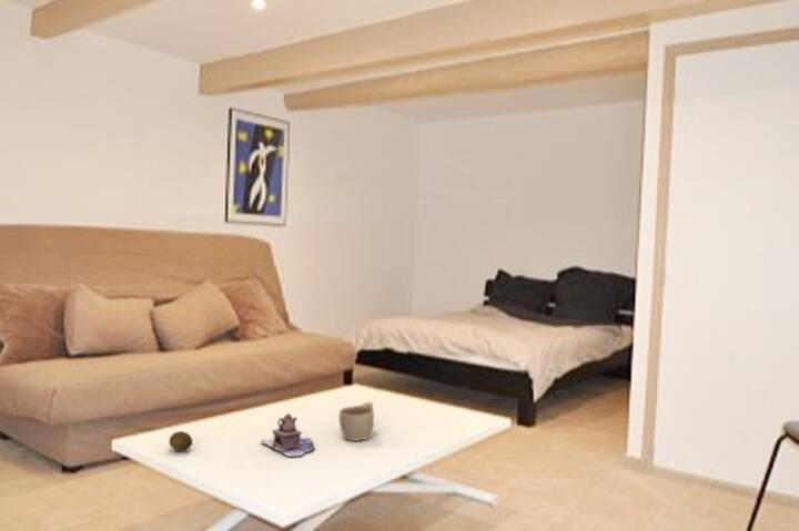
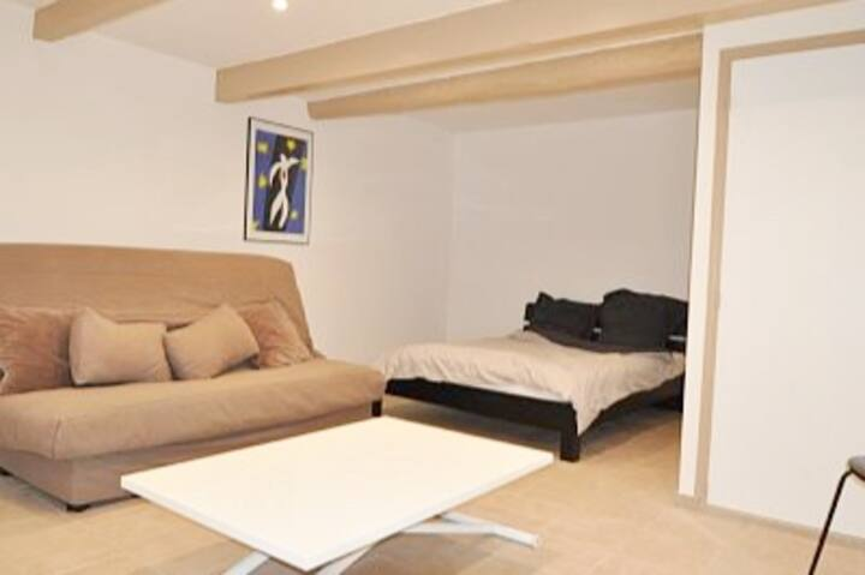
- fruit [168,430,194,452]
- teapot [260,412,316,458]
- cup [338,401,375,442]
